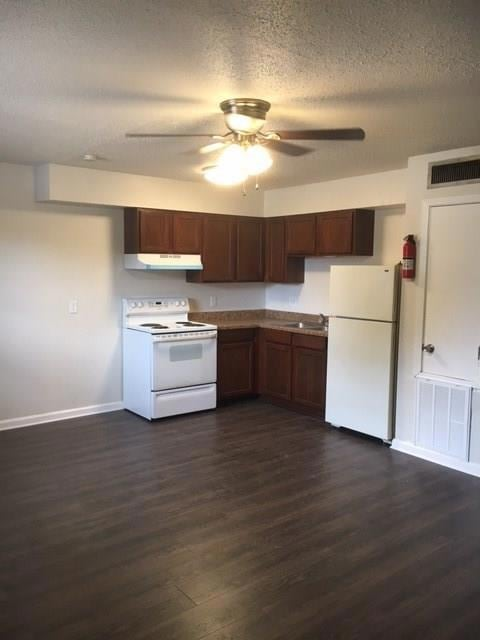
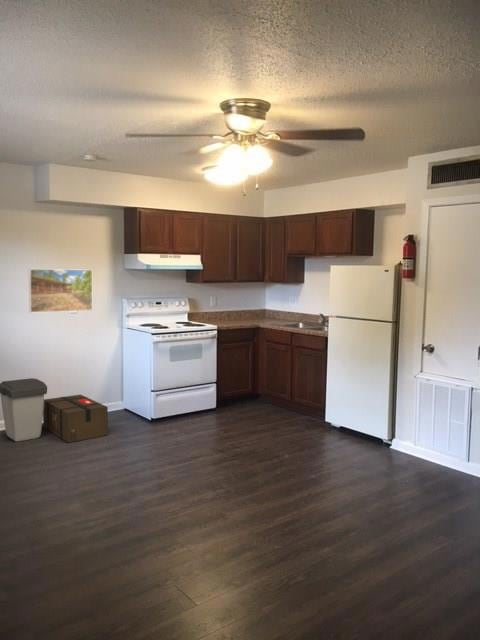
+ cardboard box [42,394,109,444]
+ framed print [28,268,93,314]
+ trash can [0,377,48,443]
